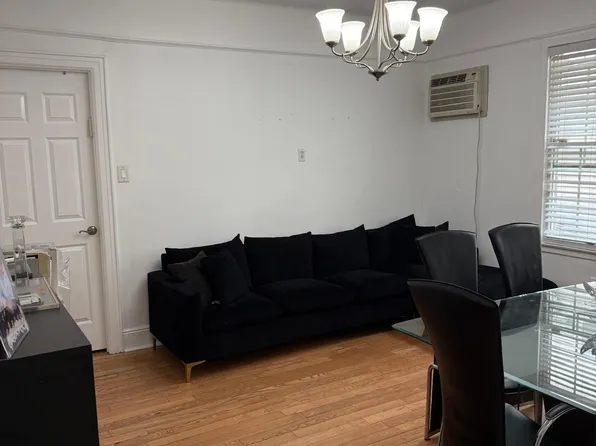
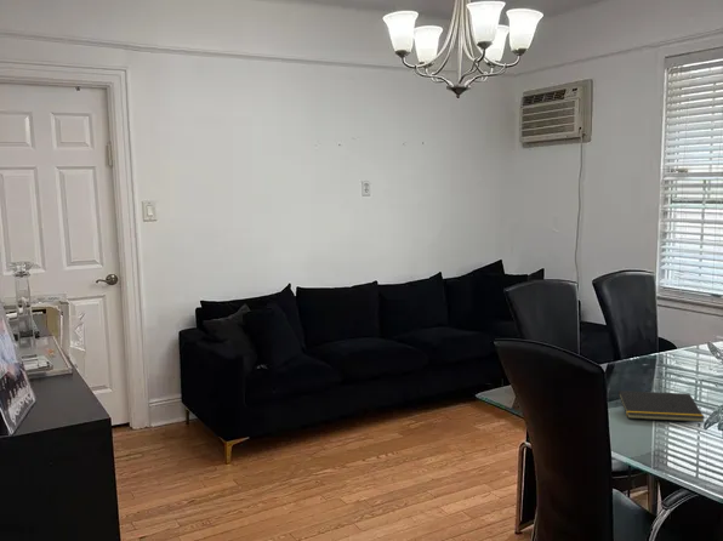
+ notepad [615,389,706,423]
